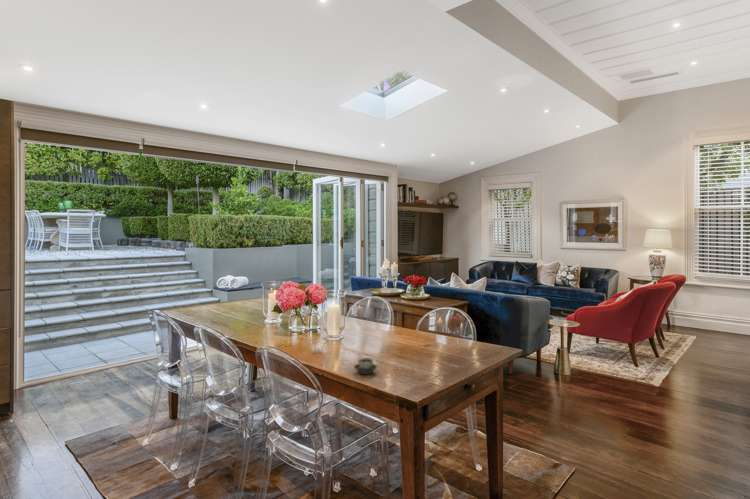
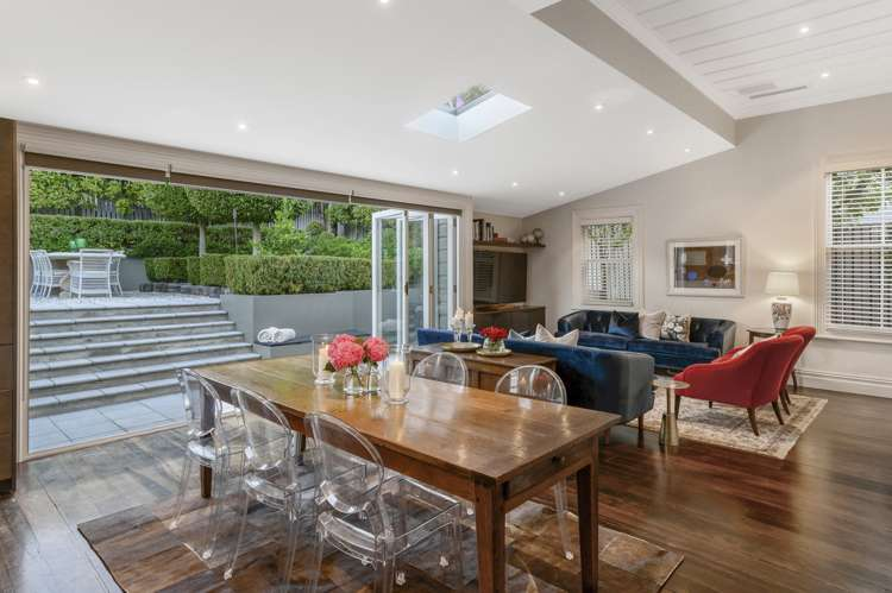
- cup [353,357,378,375]
